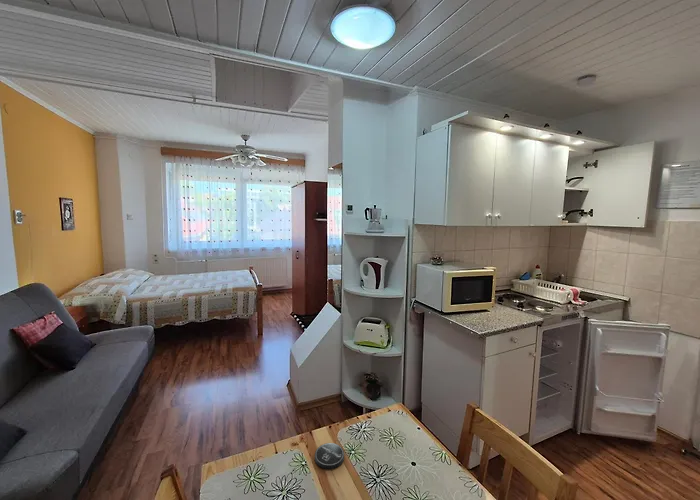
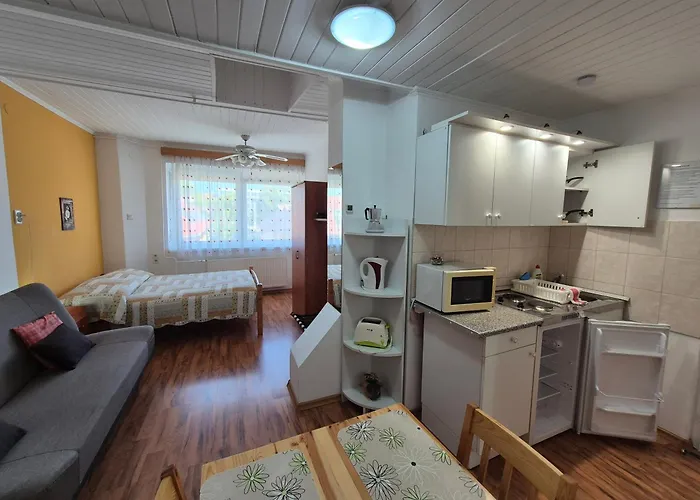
- coaster [314,442,345,470]
